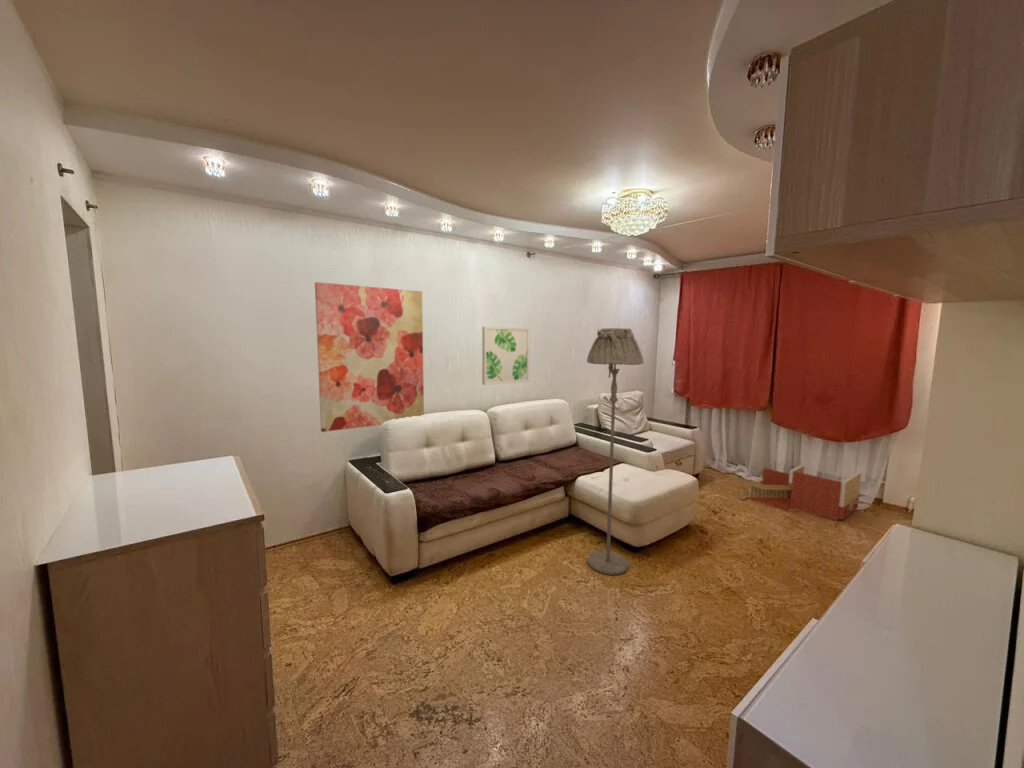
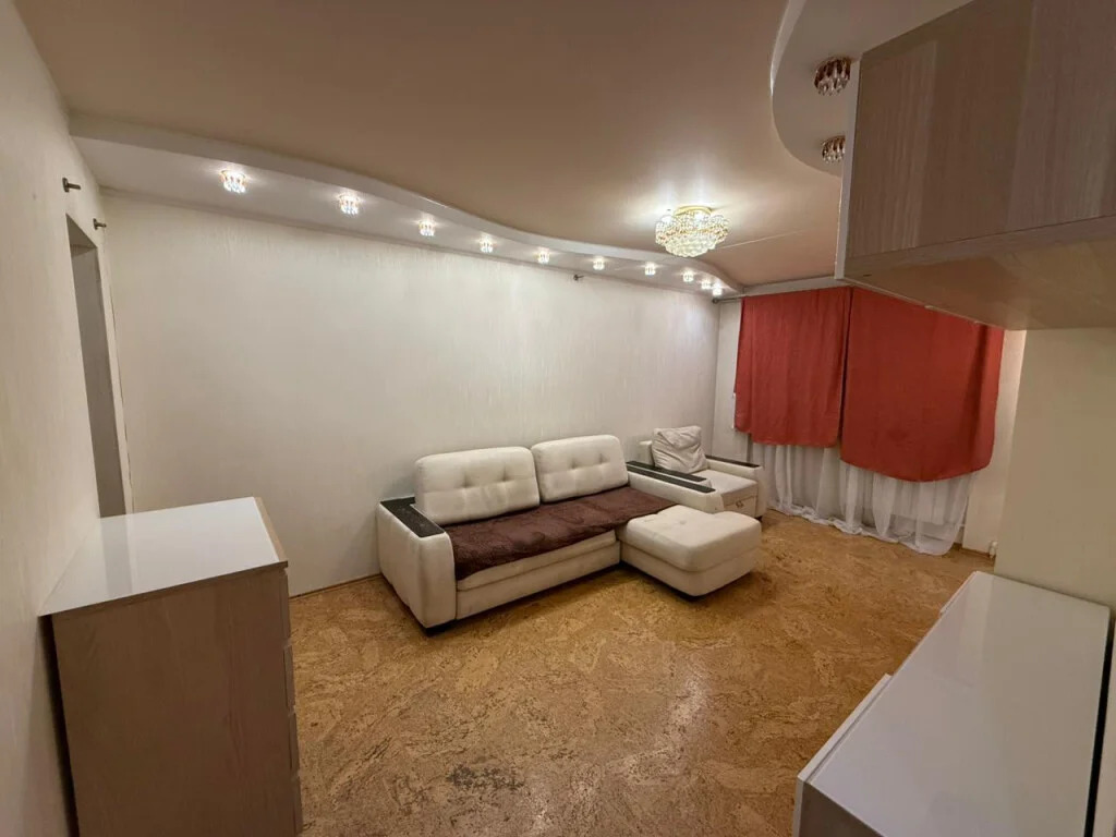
- wall art [481,326,531,386]
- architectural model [739,464,874,522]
- floor lamp [586,327,645,576]
- wall art [314,281,425,433]
